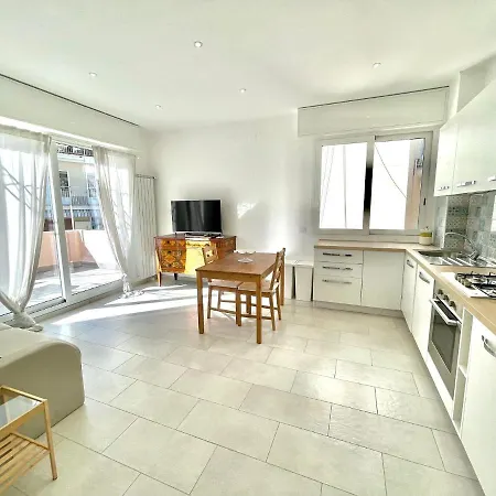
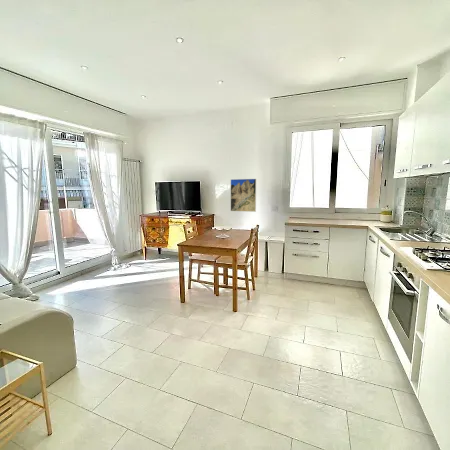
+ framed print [230,178,257,213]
